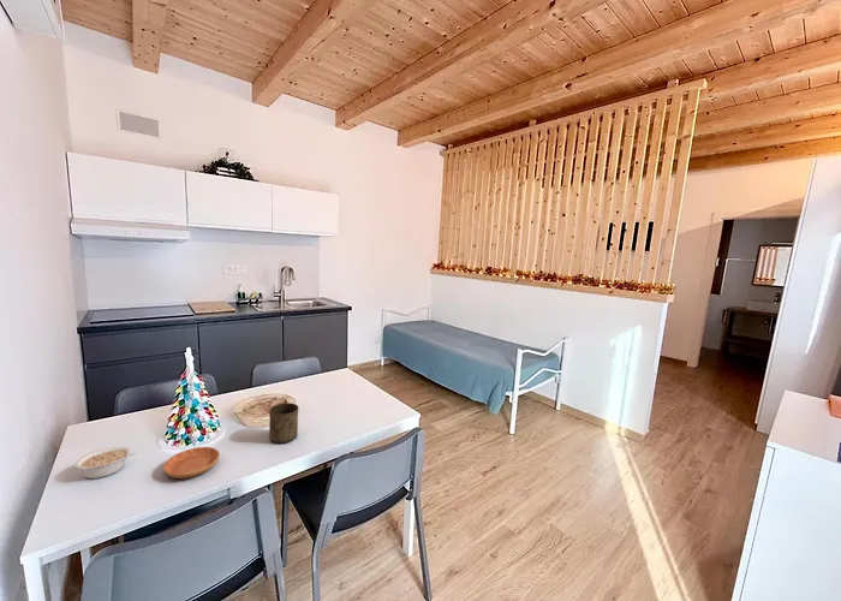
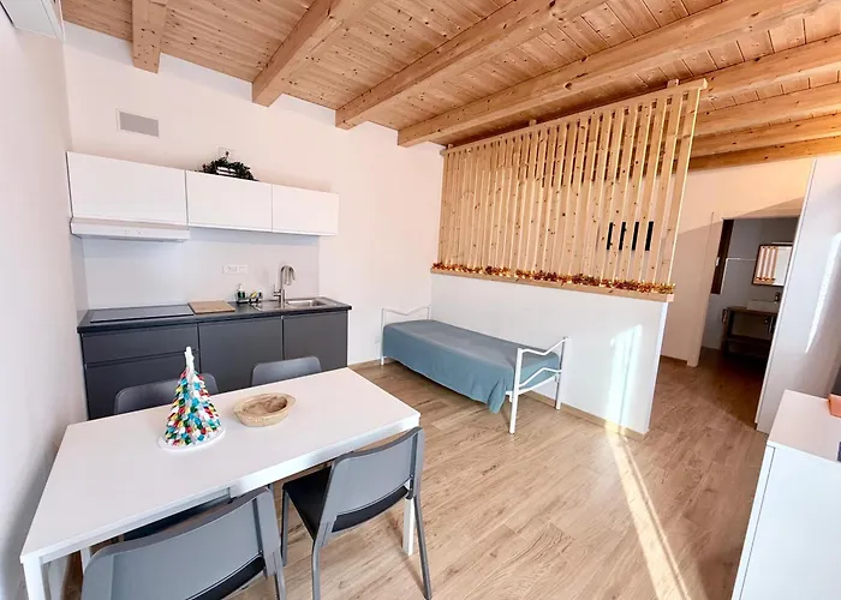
- cup [268,401,299,445]
- saucer [162,446,221,480]
- legume [73,445,136,480]
